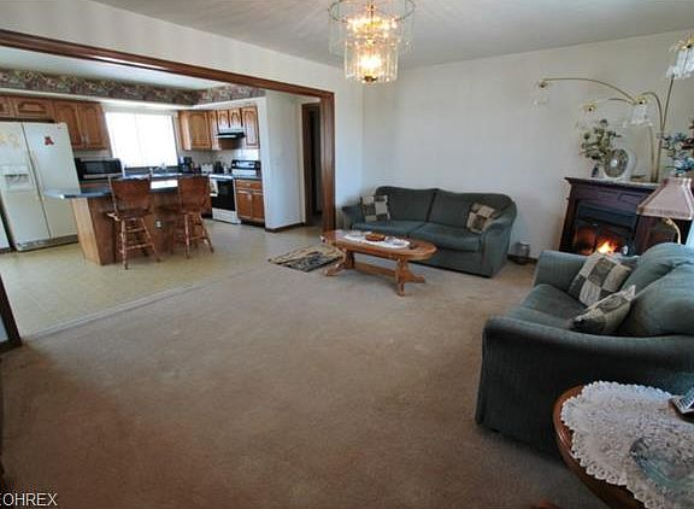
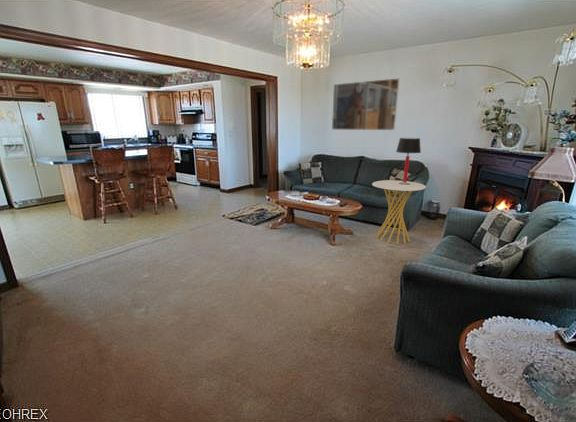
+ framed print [331,77,401,131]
+ table lamp [395,137,422,185]
+ side table [371,179,427,245]
